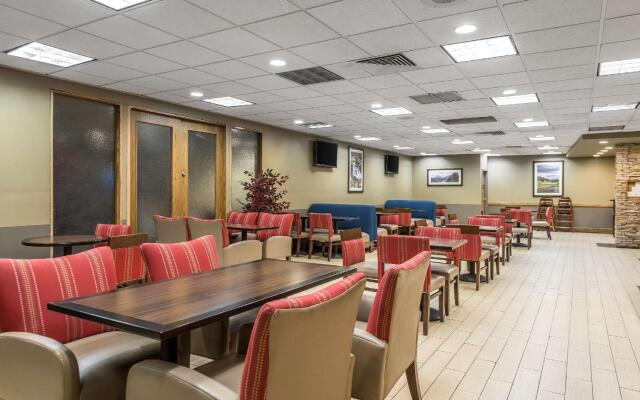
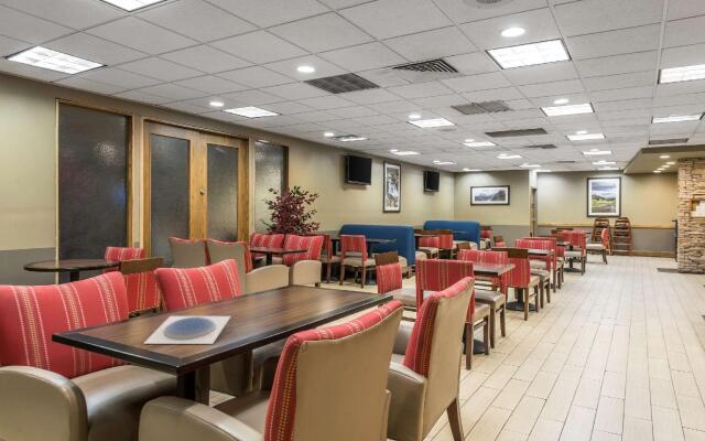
+ plate [142,315,231,345]
